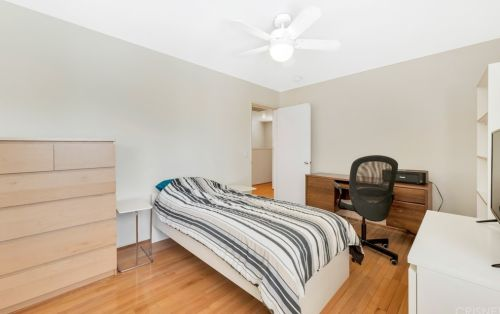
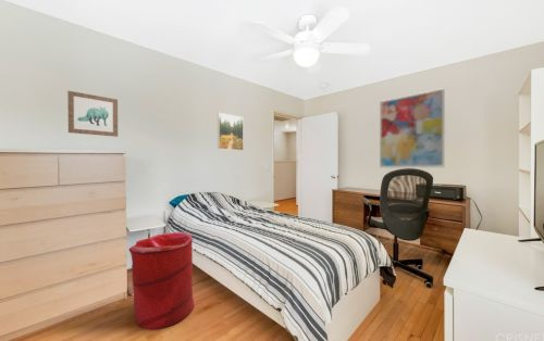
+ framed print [217,112,245,152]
+ laundry hamper [128,231,196,330]
+ wall art [379,88,446,168]
+ wall art [66,90,119,138]
